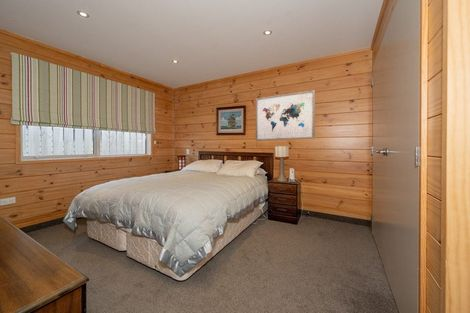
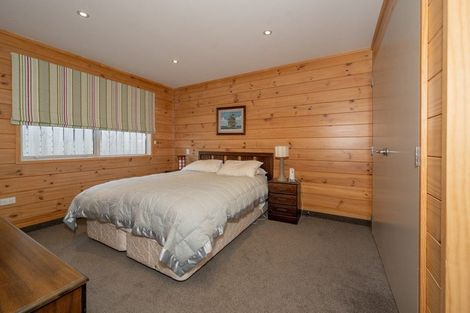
- wall art [255,89,316,142]
